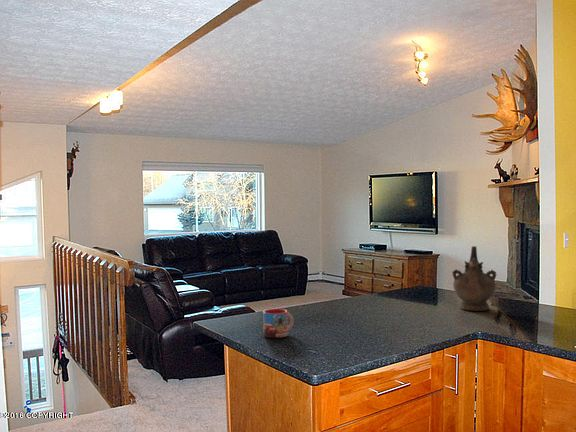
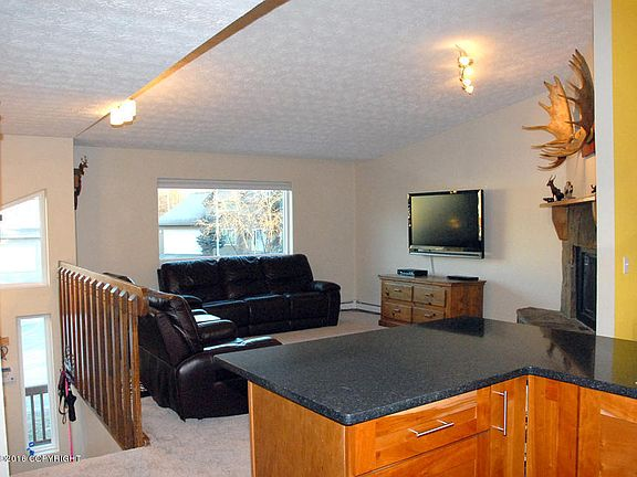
- mug [262,308,295,339]
- ceremonial vessel [451,245,497,312]
